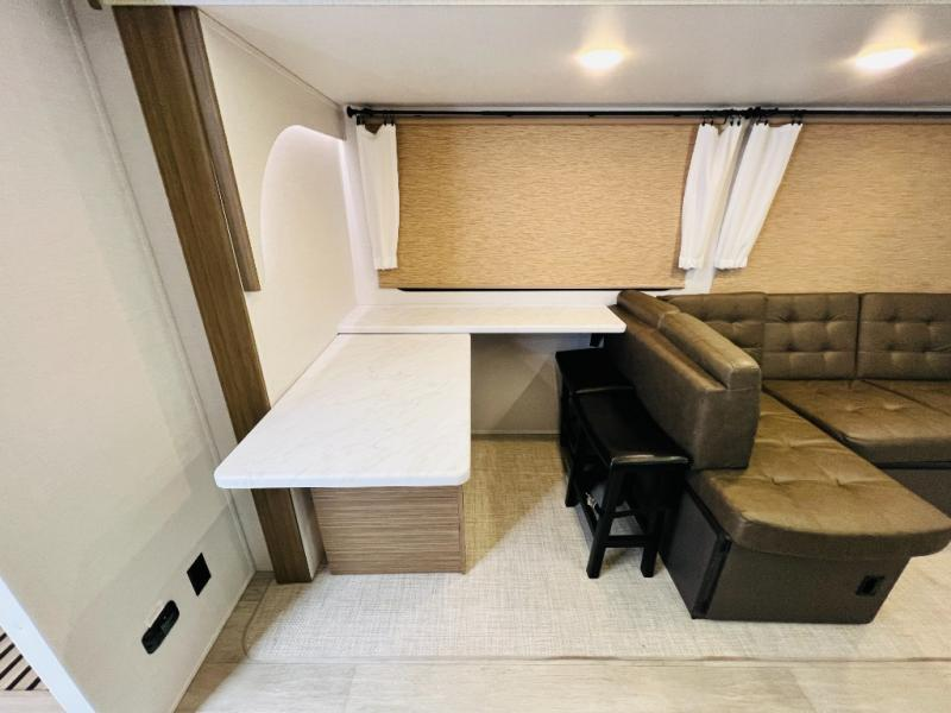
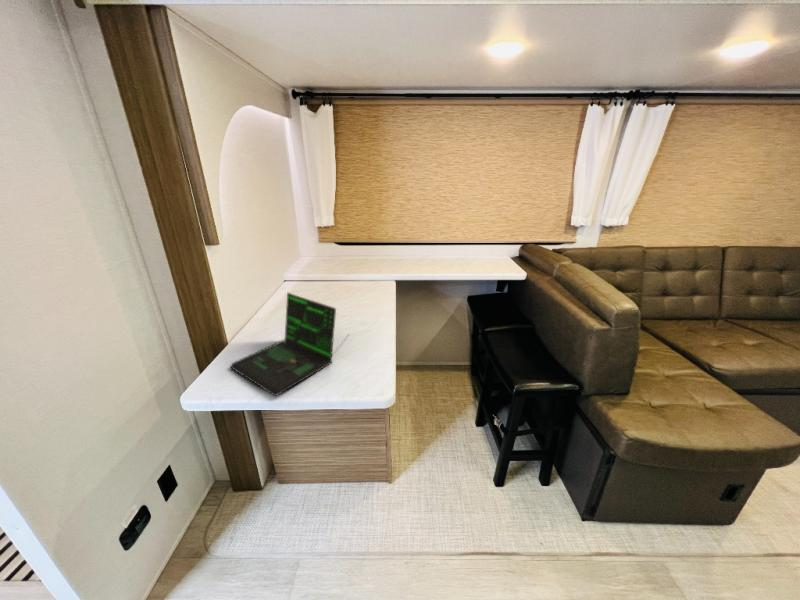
+ laptop [229,292,351,398]
